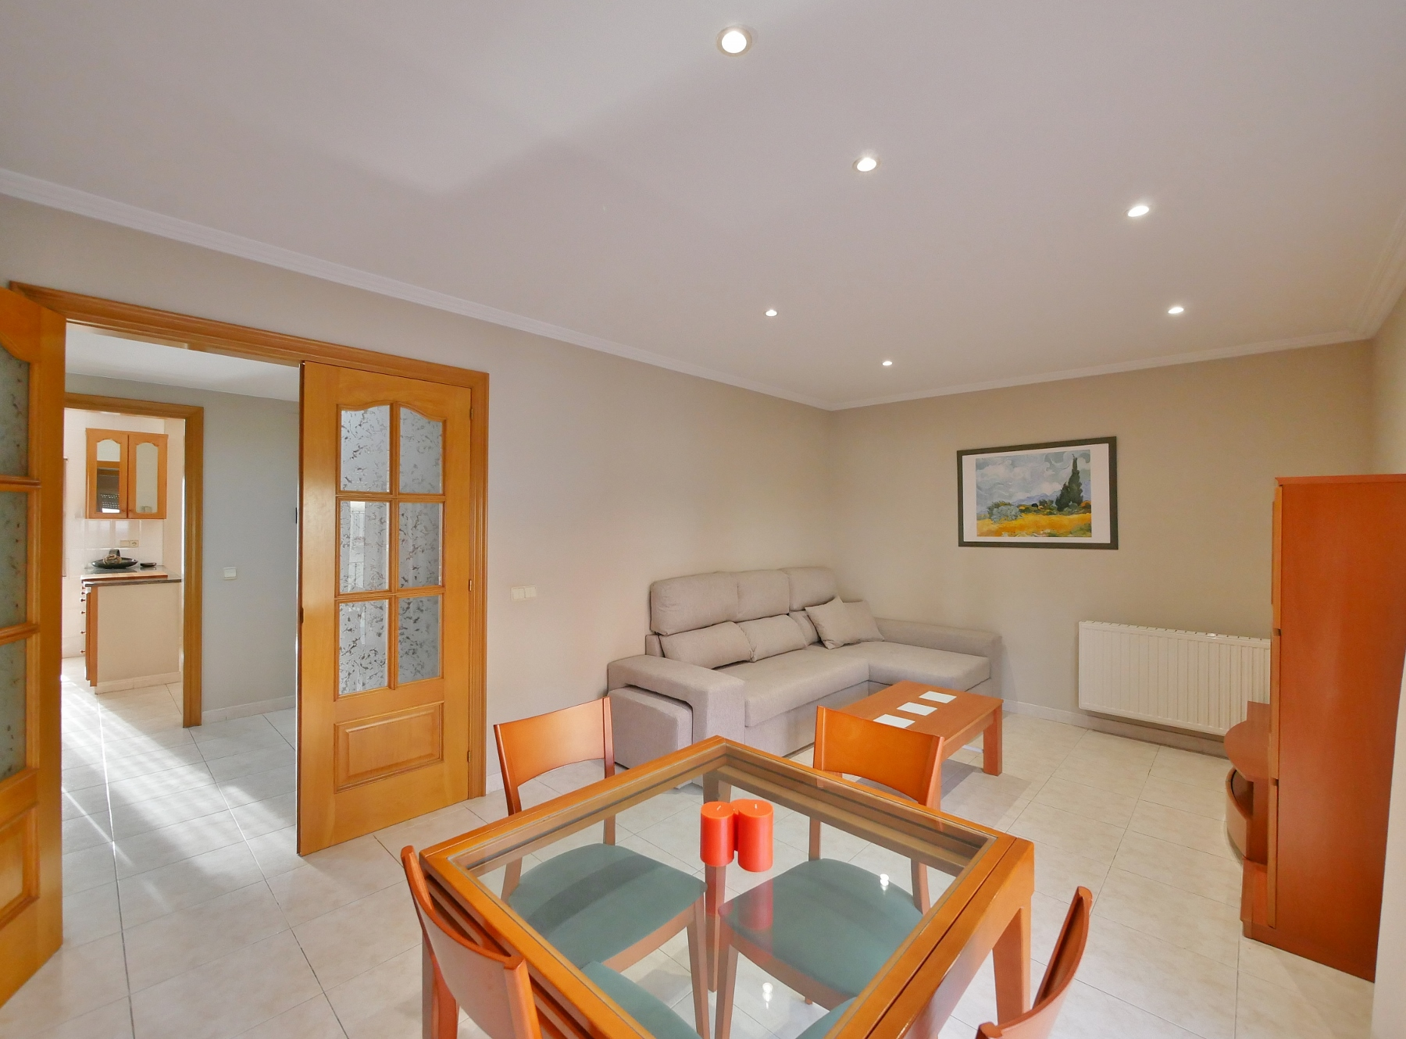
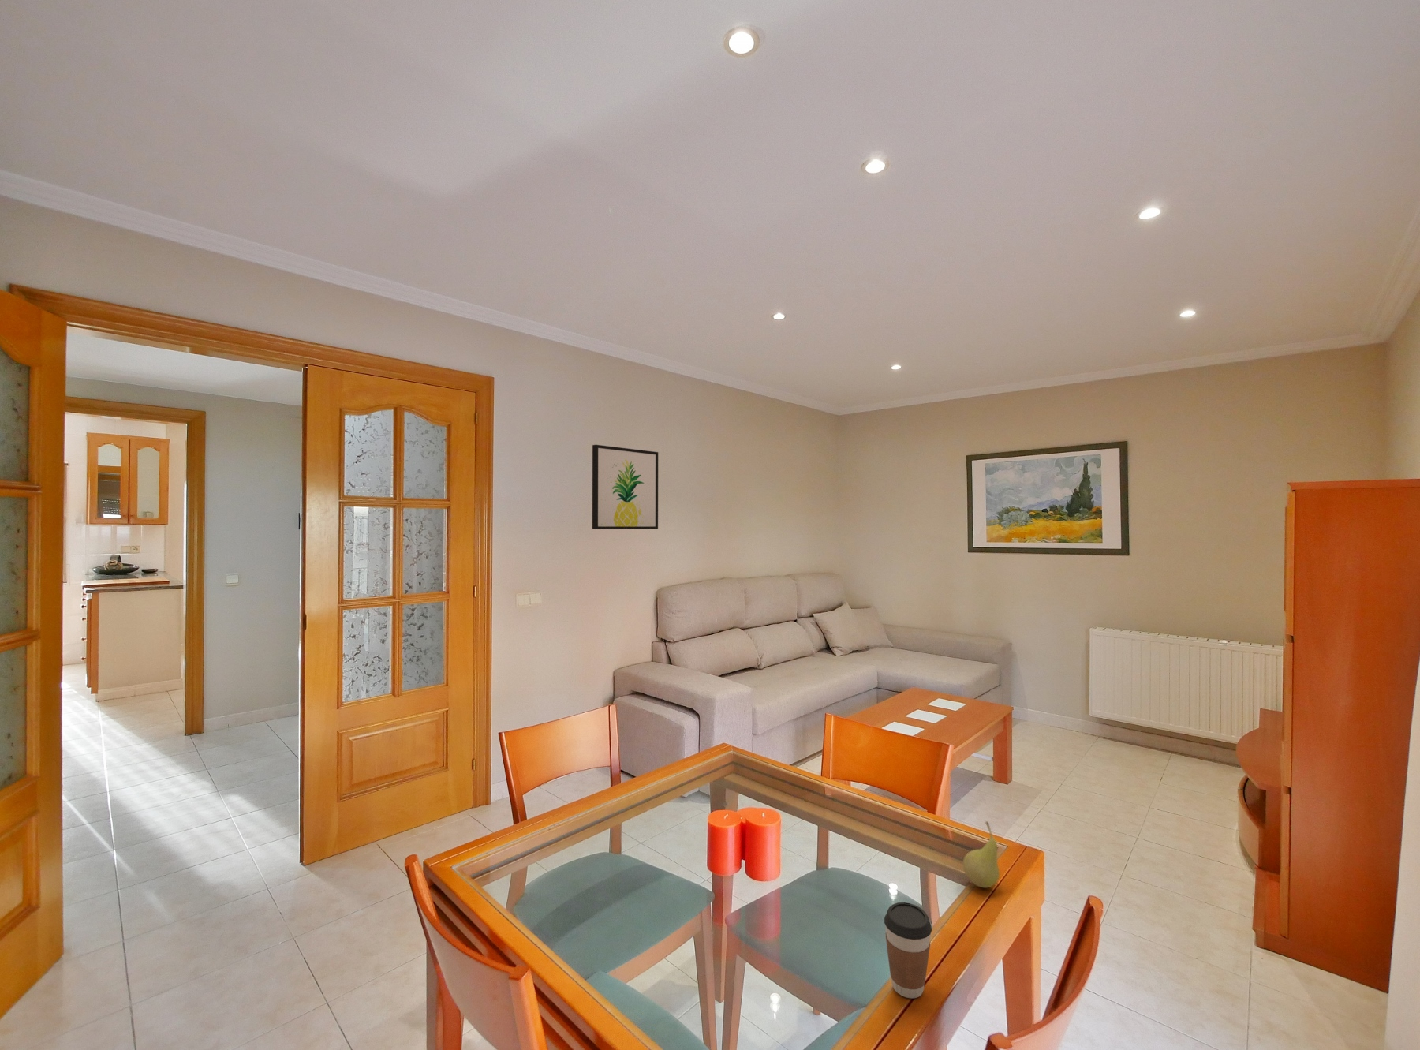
+ fruit [962,821,1000,888]
+ wall art [592,444,658,531]
+ coffee cup [883,902,933,999]
